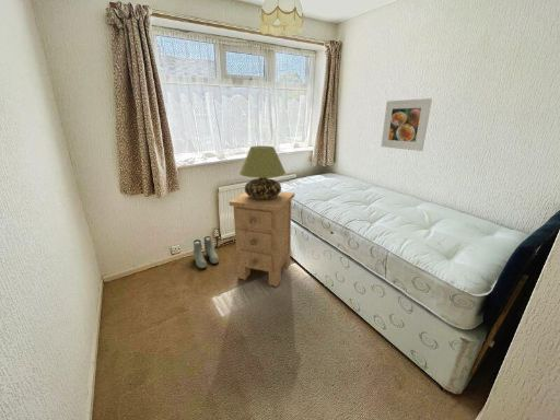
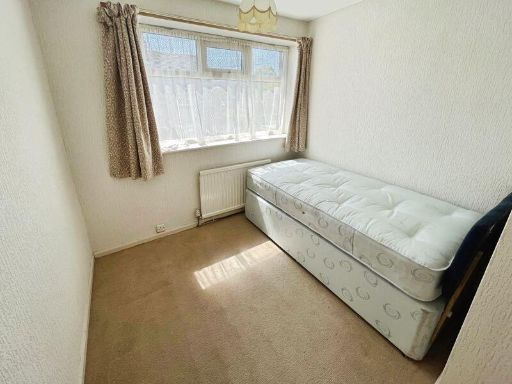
- nightstand [229,190,295,288]
- table lamp [238,144,287,199]
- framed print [381,97,433,152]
- boots [192,235,220,269]
